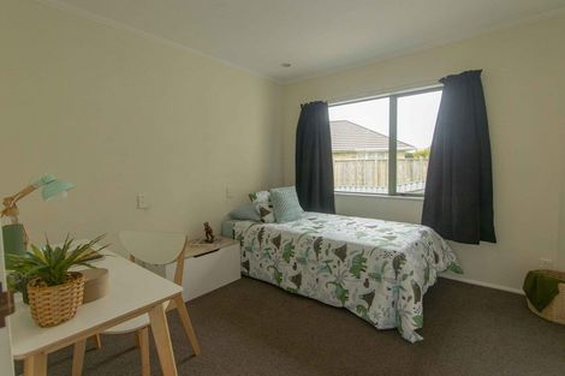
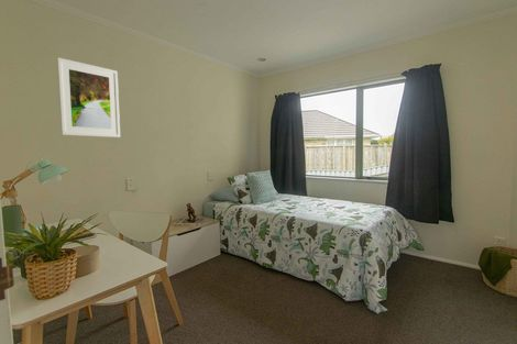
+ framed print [56,56,121,138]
